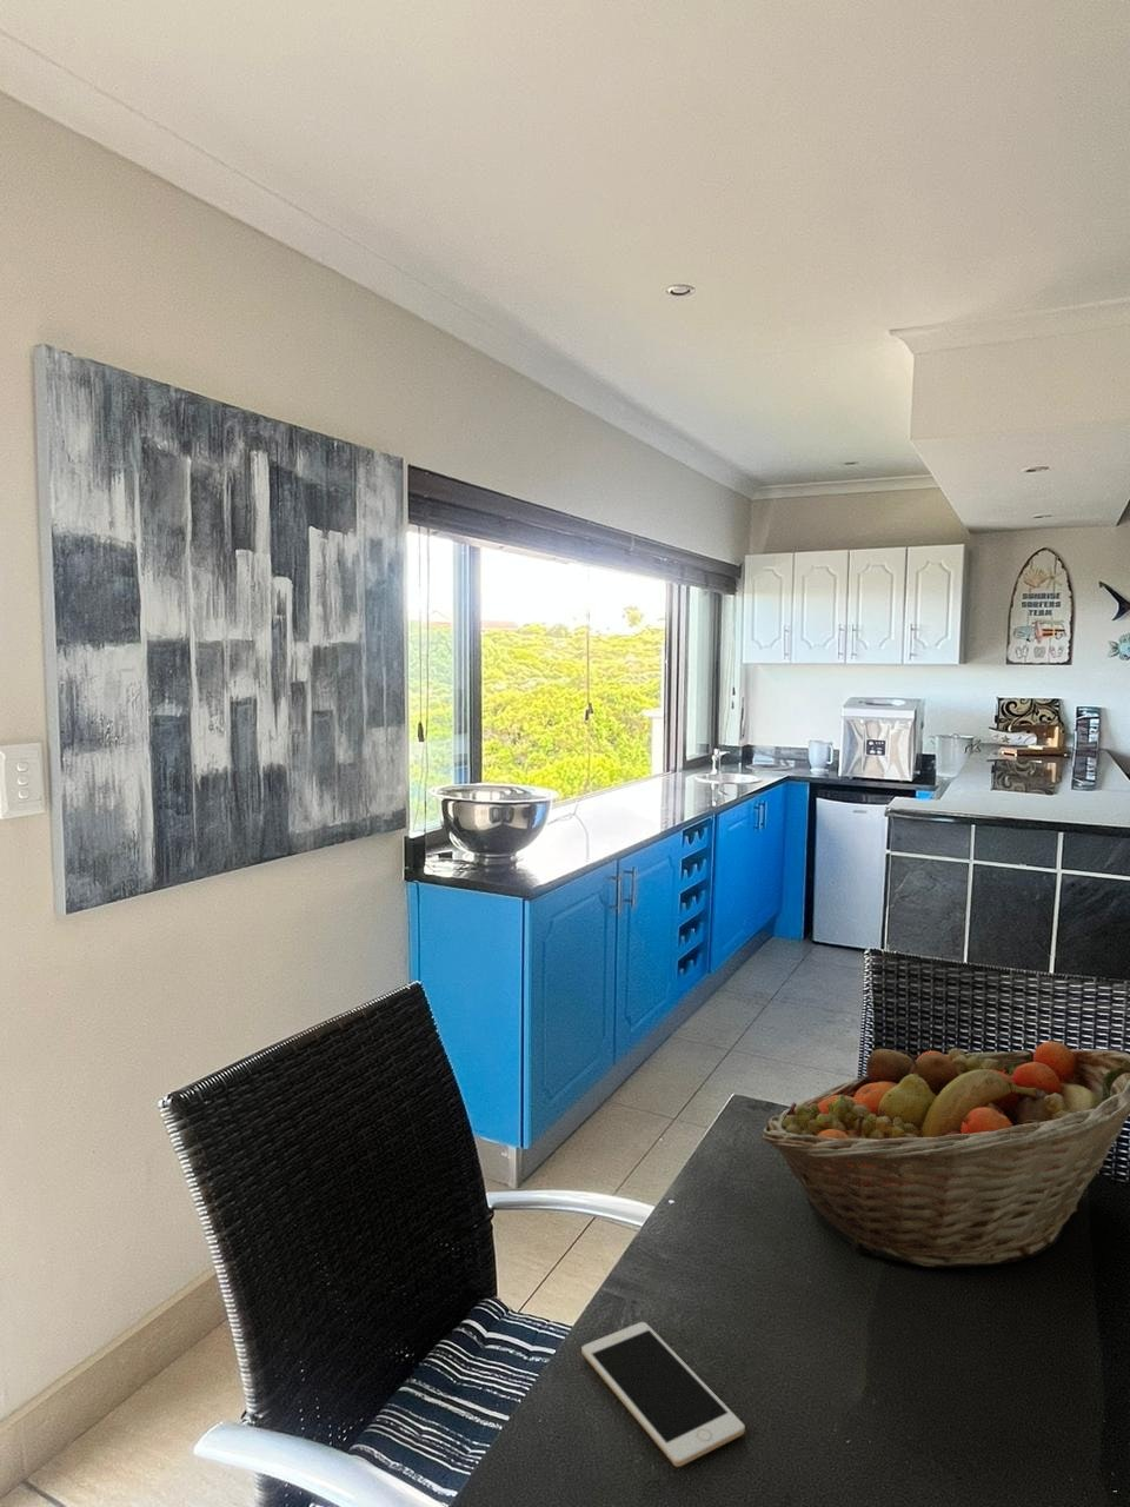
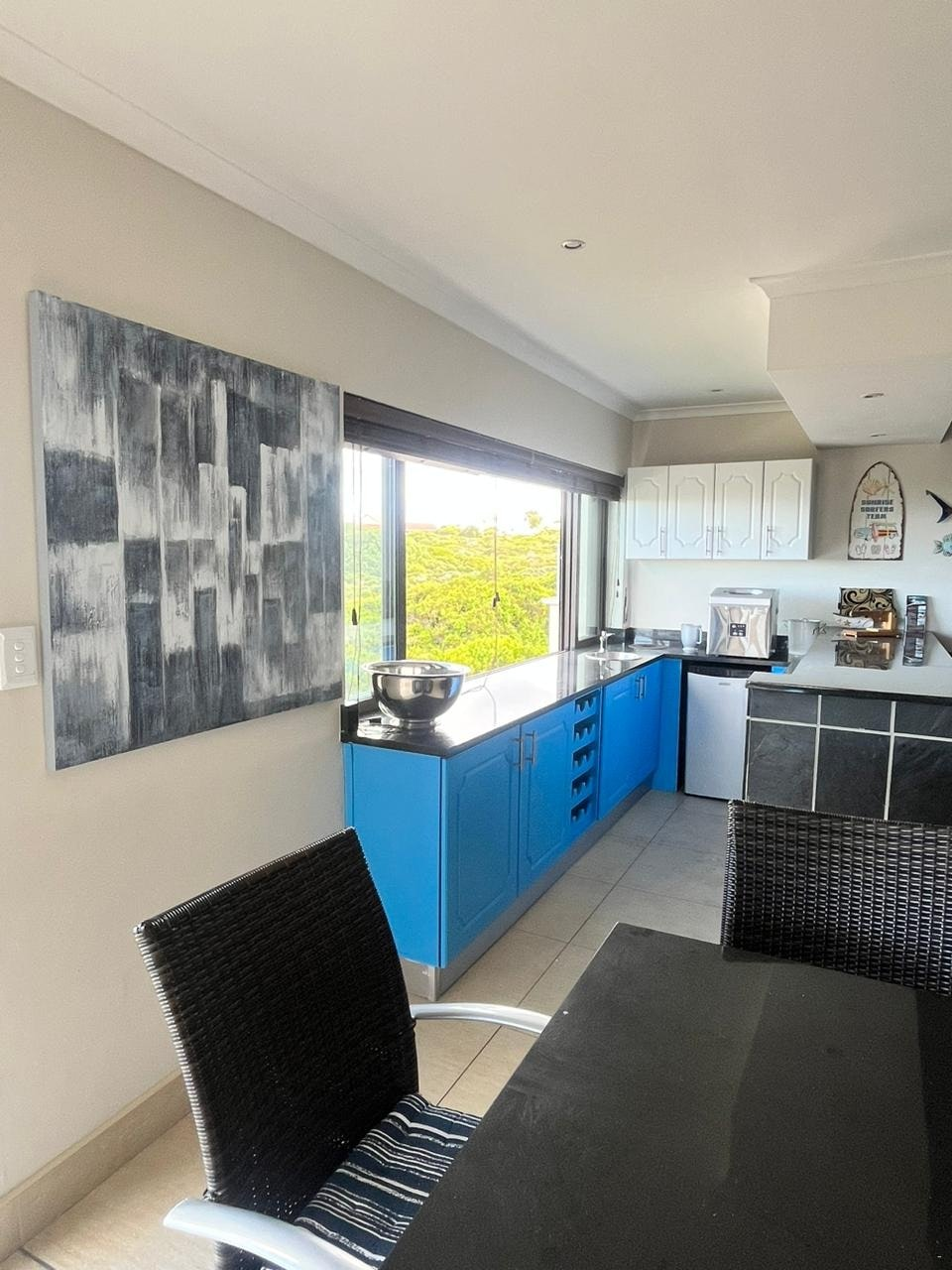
- fruit basket [761,1041,1130,1270]
- cell phone [580,1321,747,1468]
